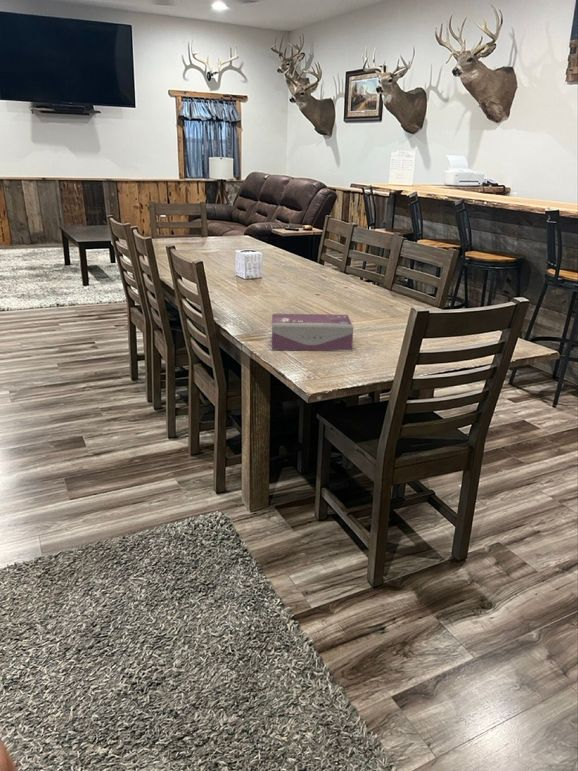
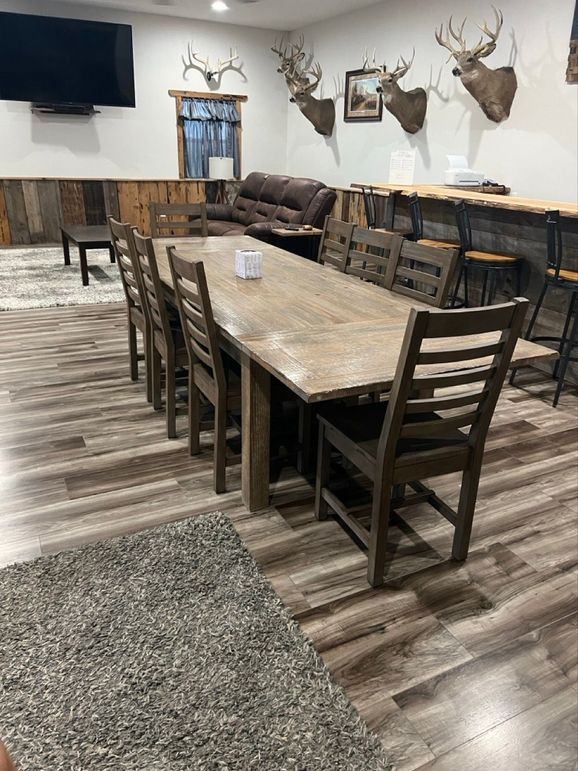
- tissue box [271,313,354,352]
